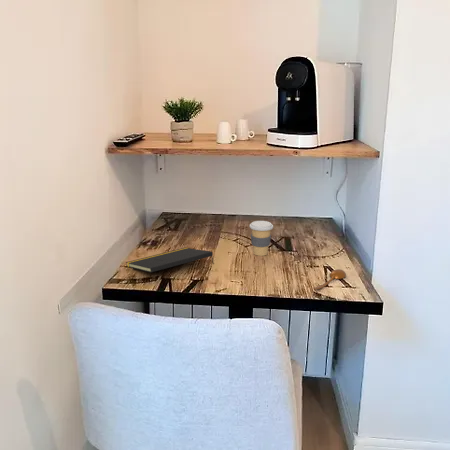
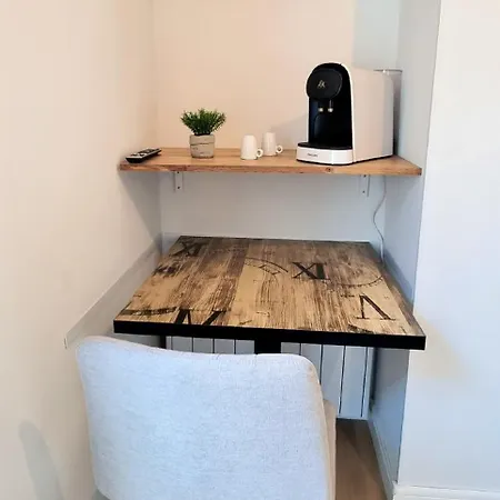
- spoon [313,268,347,290]
- notepad [125,247,215,273]
- coffee cup [249,220,274,257]
